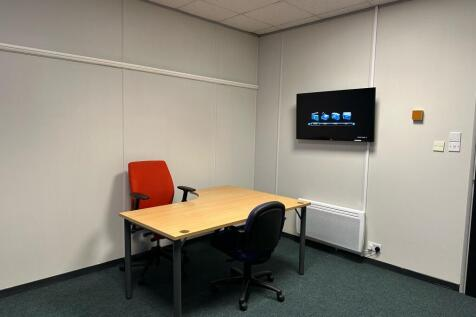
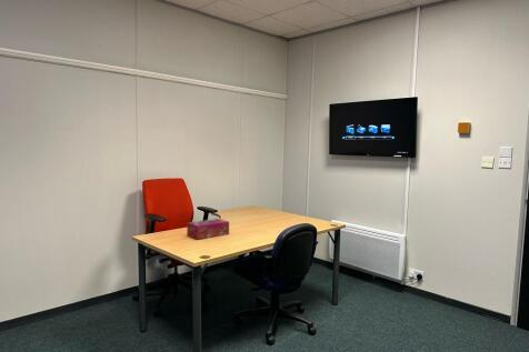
+ tissue box [186,218,230,241]
